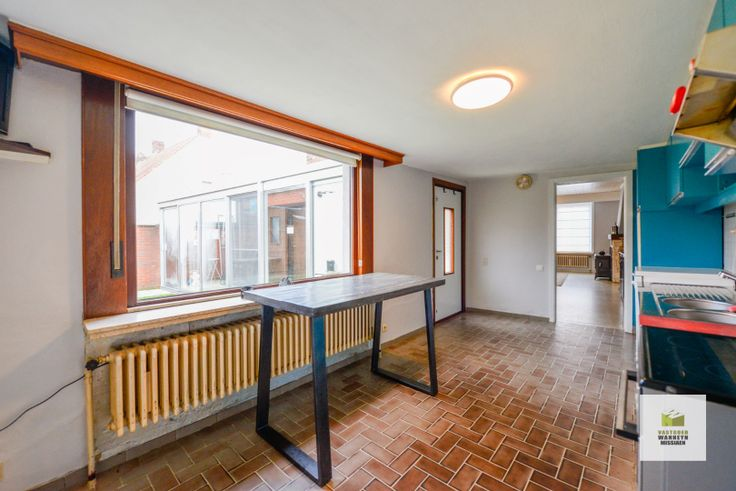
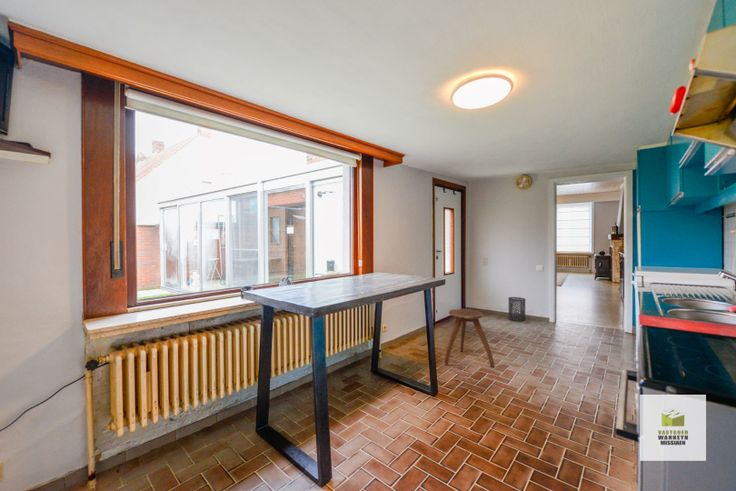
+ stool [443,308,495,368]
+ trash can [507,296,527,322]
